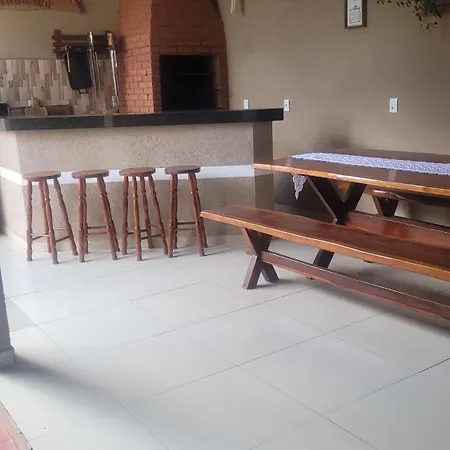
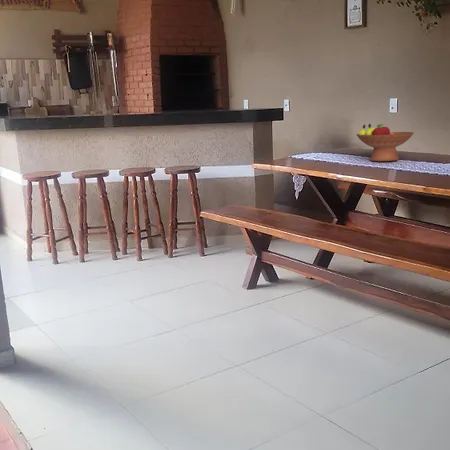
+ fruit bowl [355,123,415,162]
